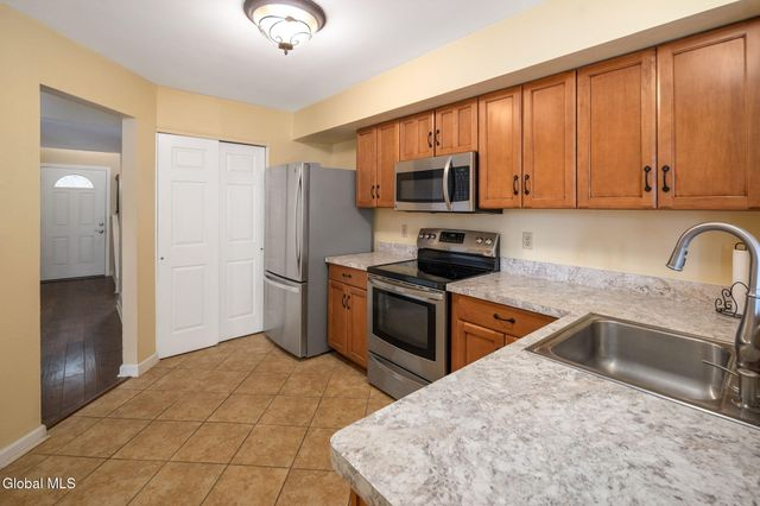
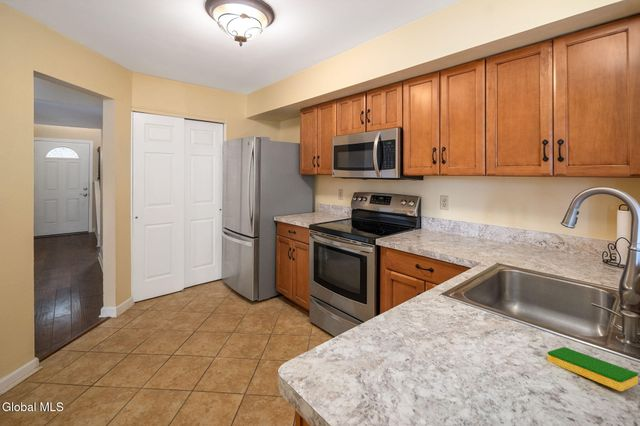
+ dish sponge [547,346,639,392]
